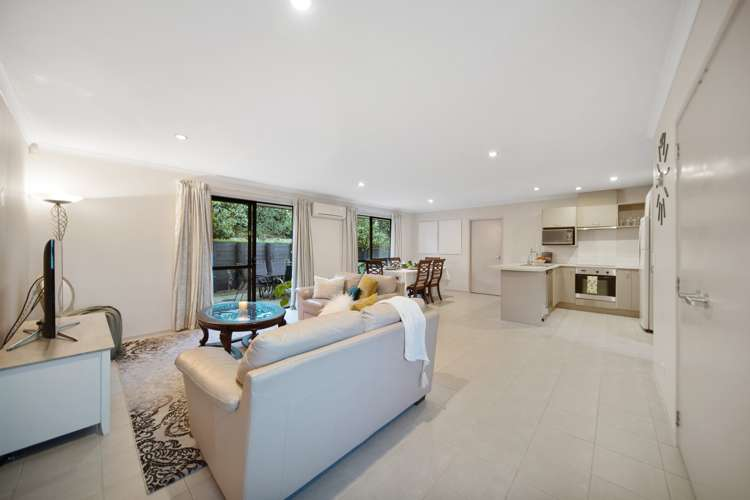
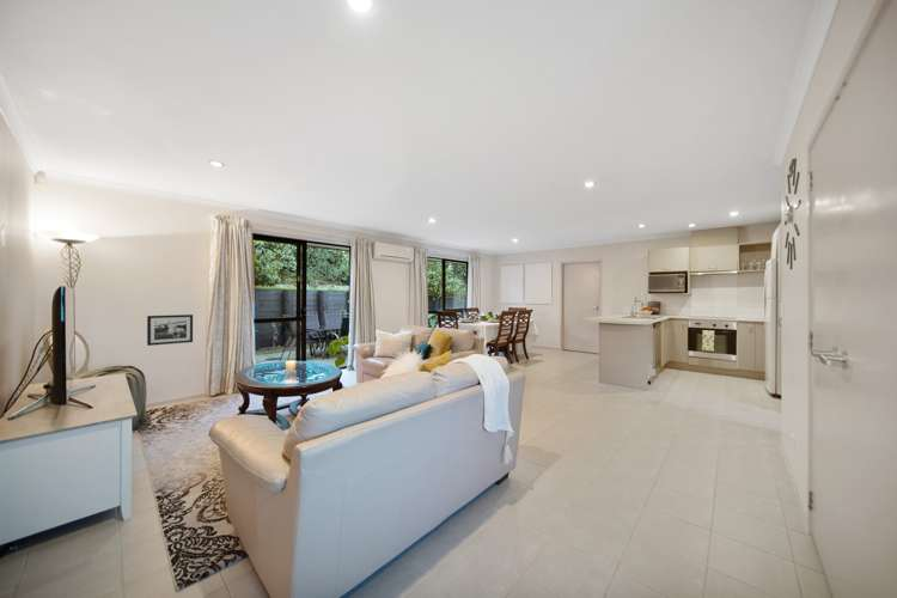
+ picture frame [146,313,194,347]
